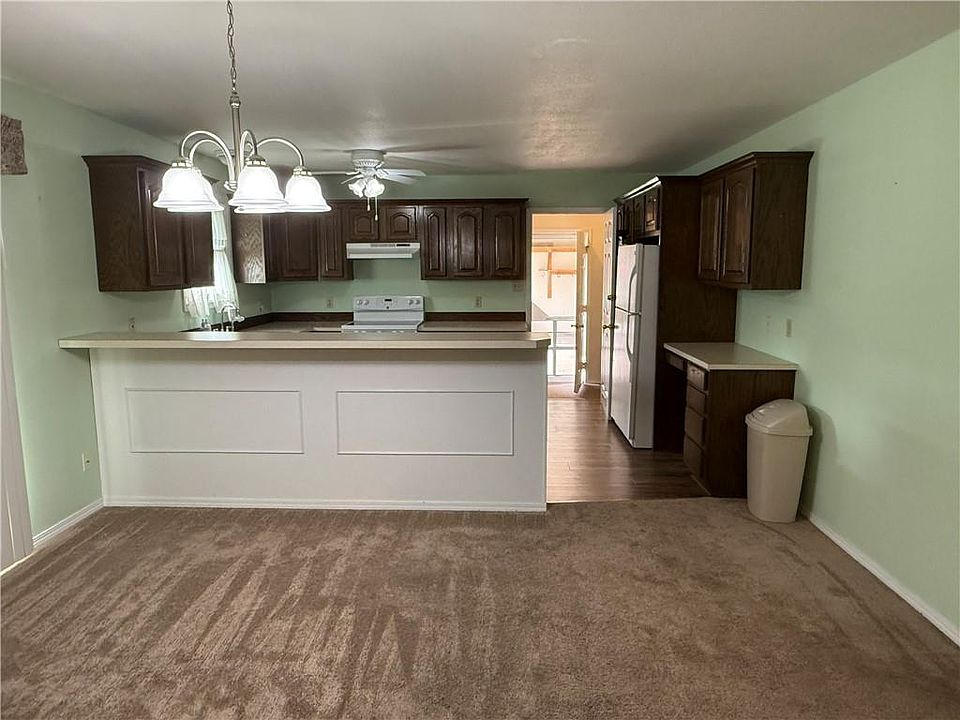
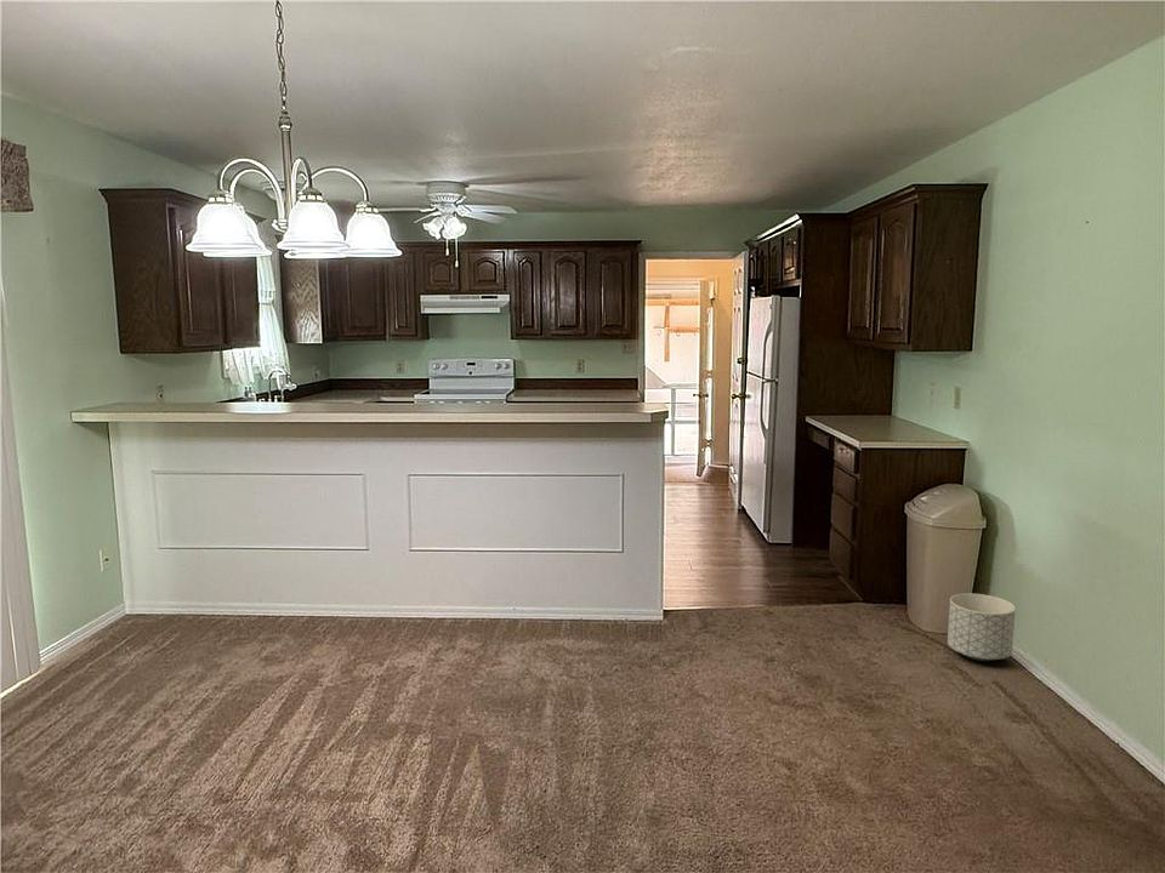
+ planter [947,593,1017,662]
